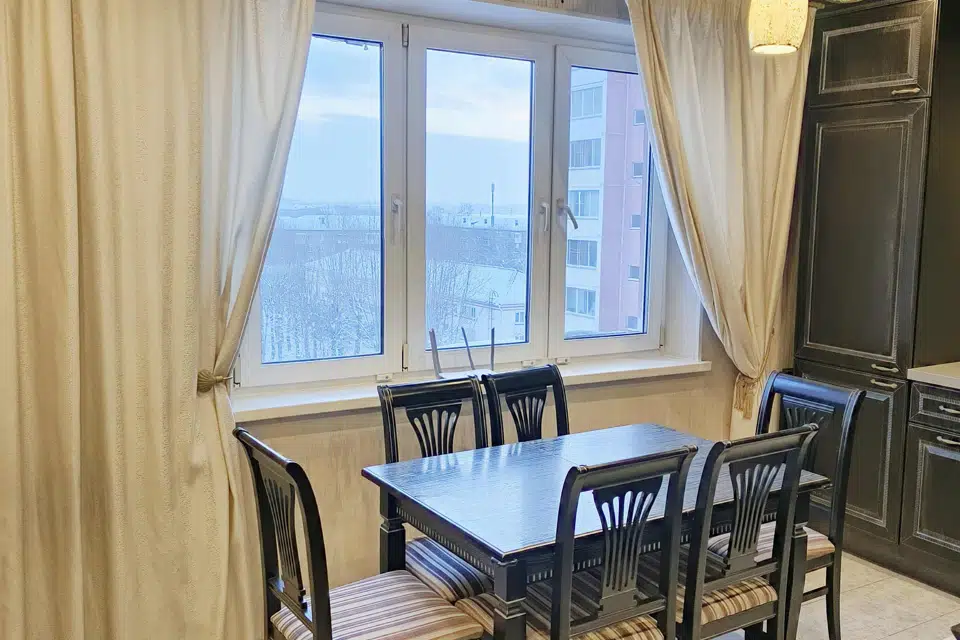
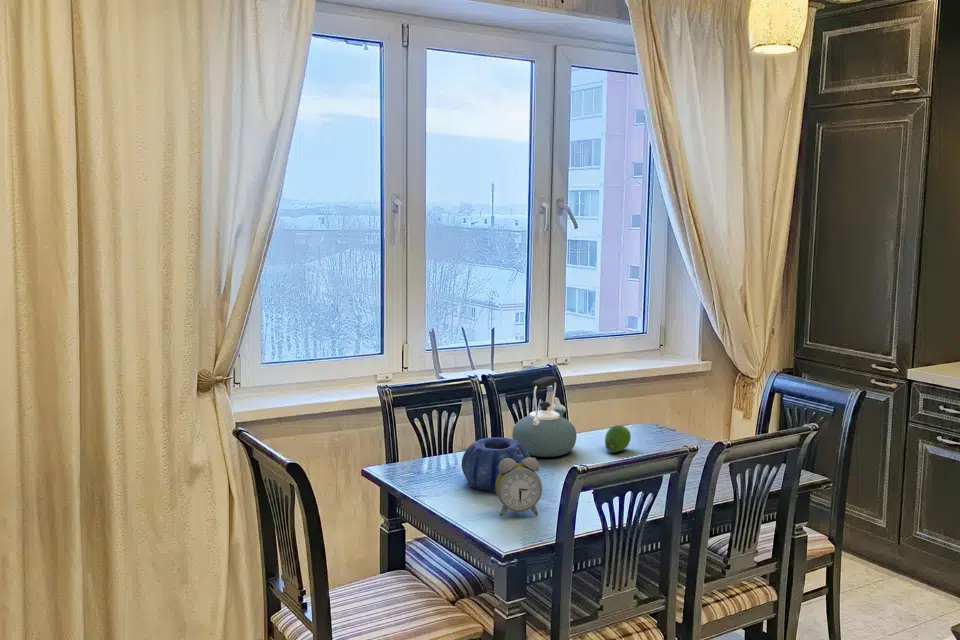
+ decorative bowl [461,436,531,492]
+ kettle [511,375,577,458]
+ fruit [604,424,632,454]
+ alarm clock [495,456,543,518]
